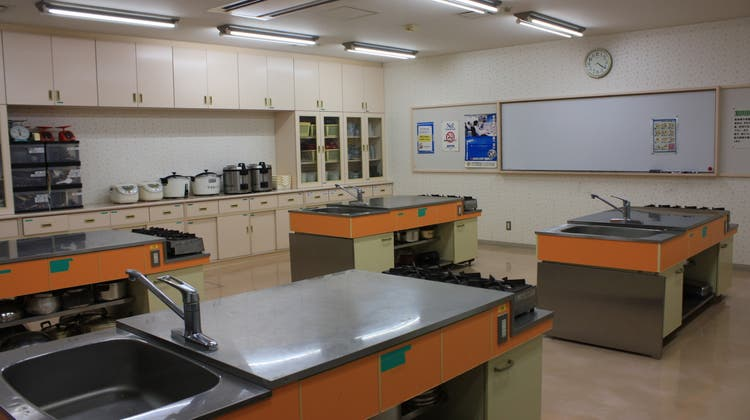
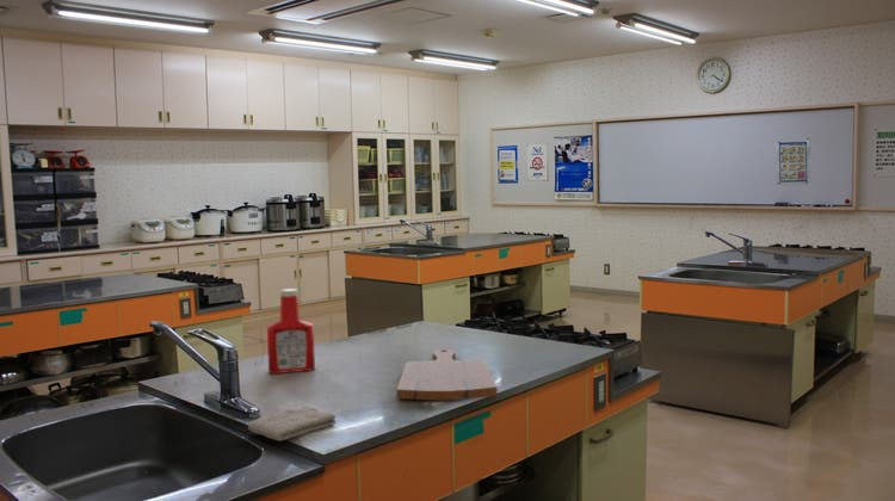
+ cutting board [396,348,499,401]
+ soap bottle [266,287,316,375]
+ washcloth [247,406,338,443]
